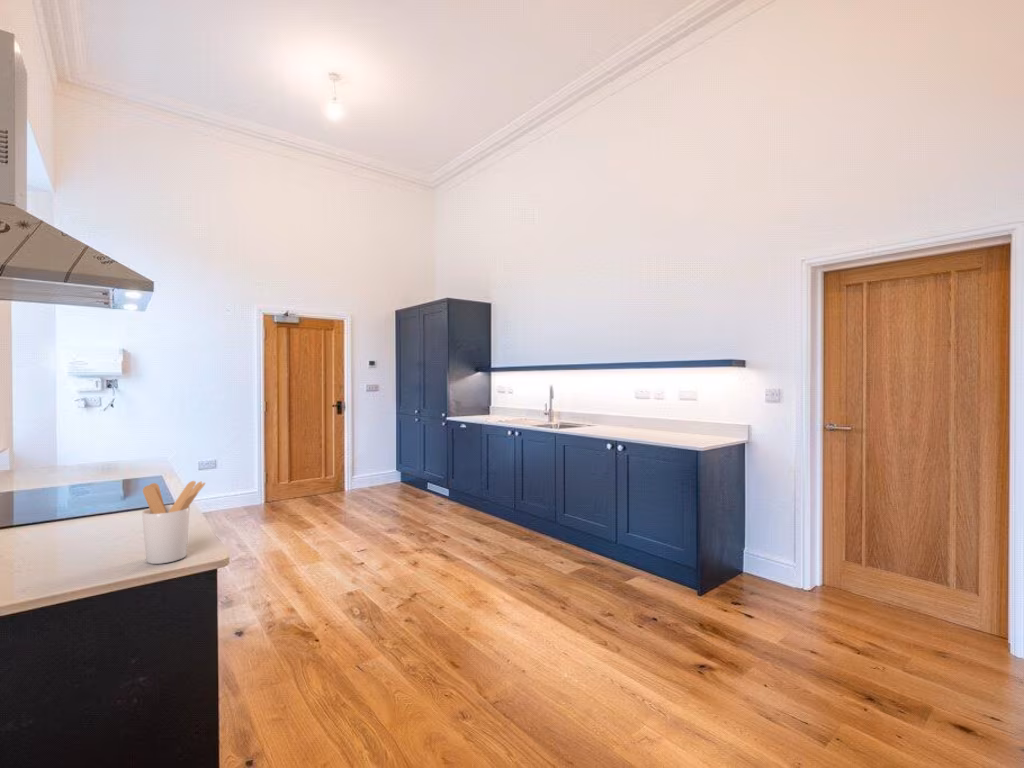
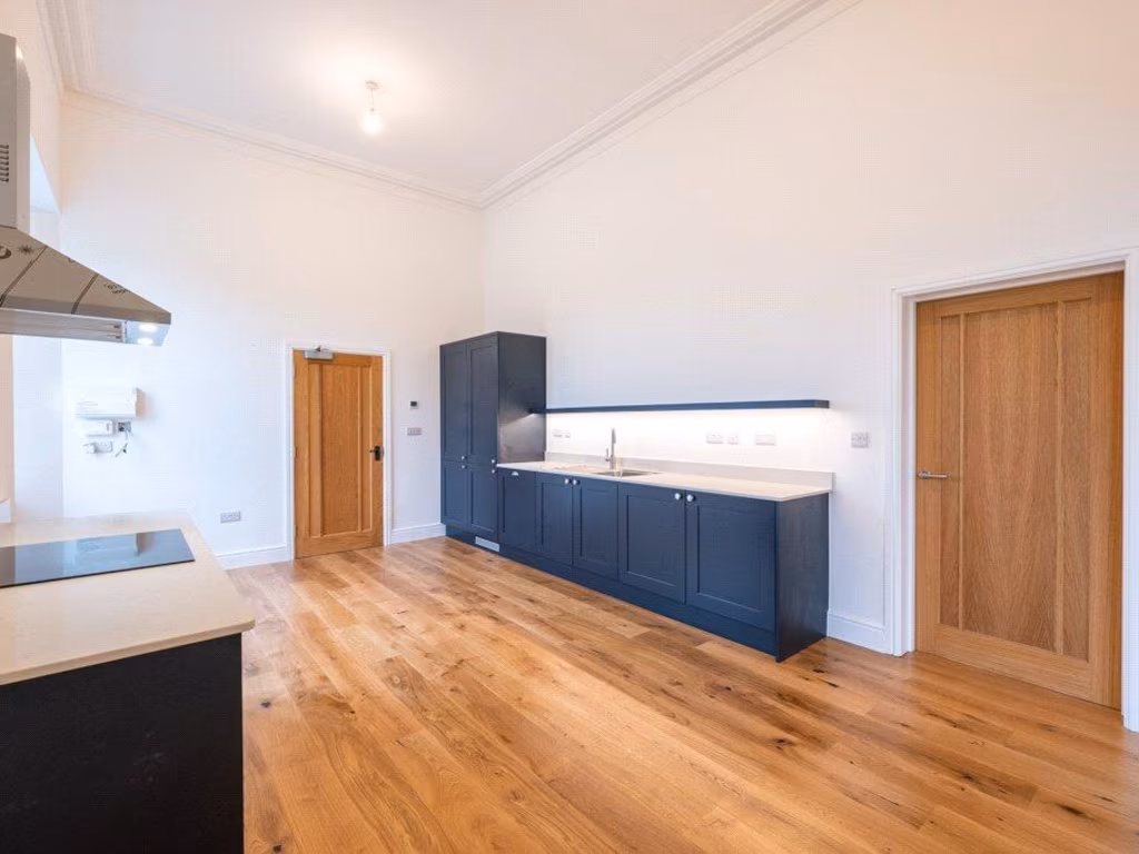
- utensil holder [141,480,206,565]
